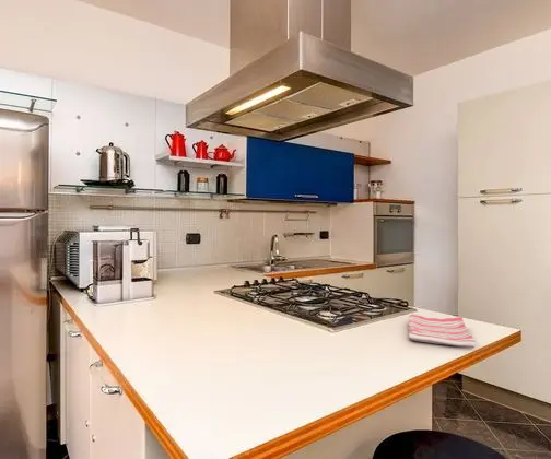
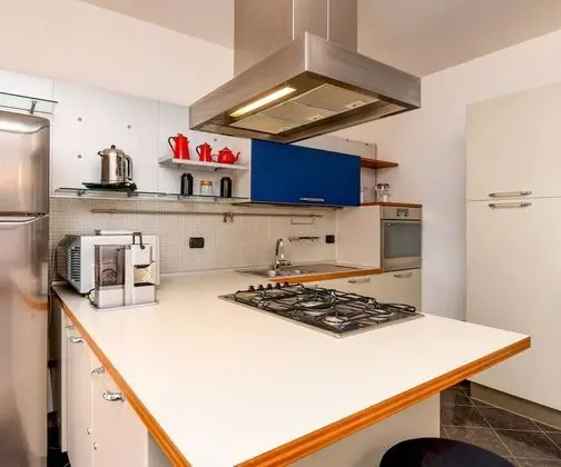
- dish towel [407,314,477,349]
